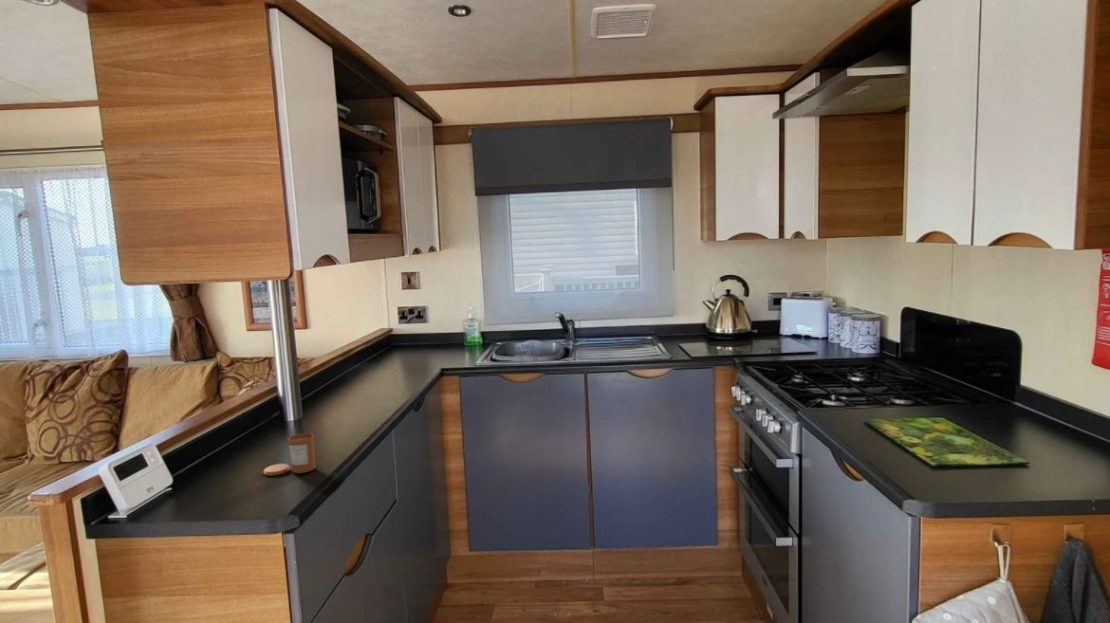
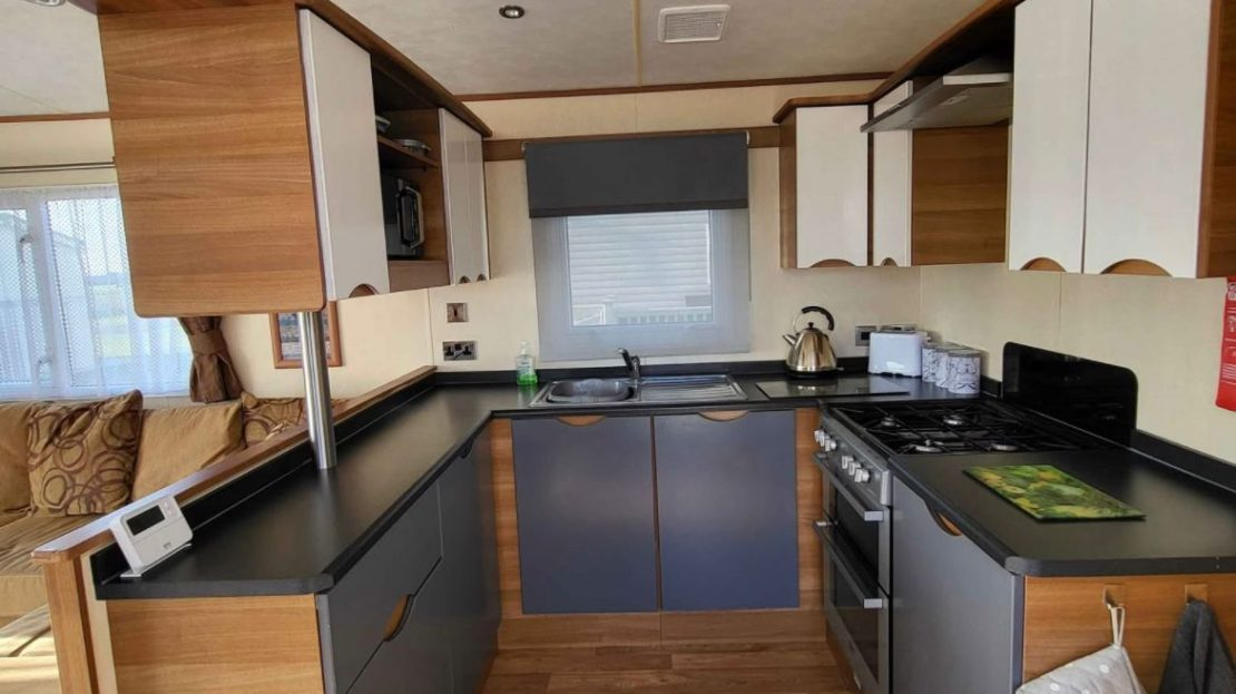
- candle [263,432,316,477]
